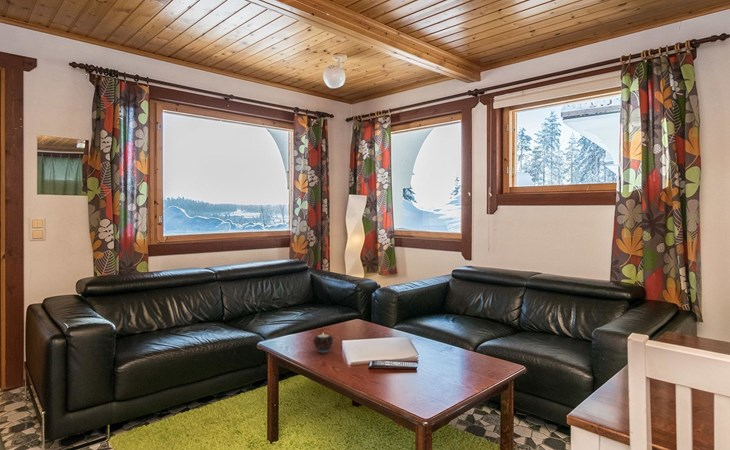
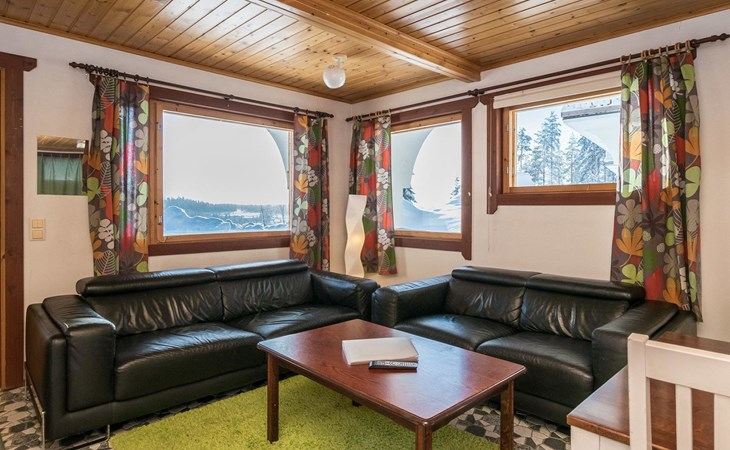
- candle [312,333,334,353]
